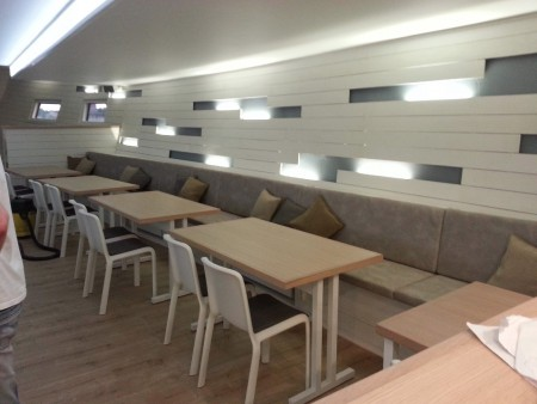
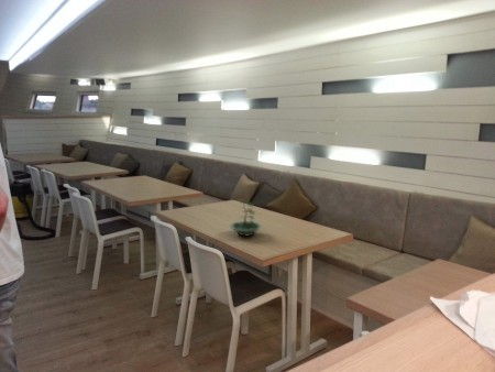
+ terrarium [228,200,264,237]
